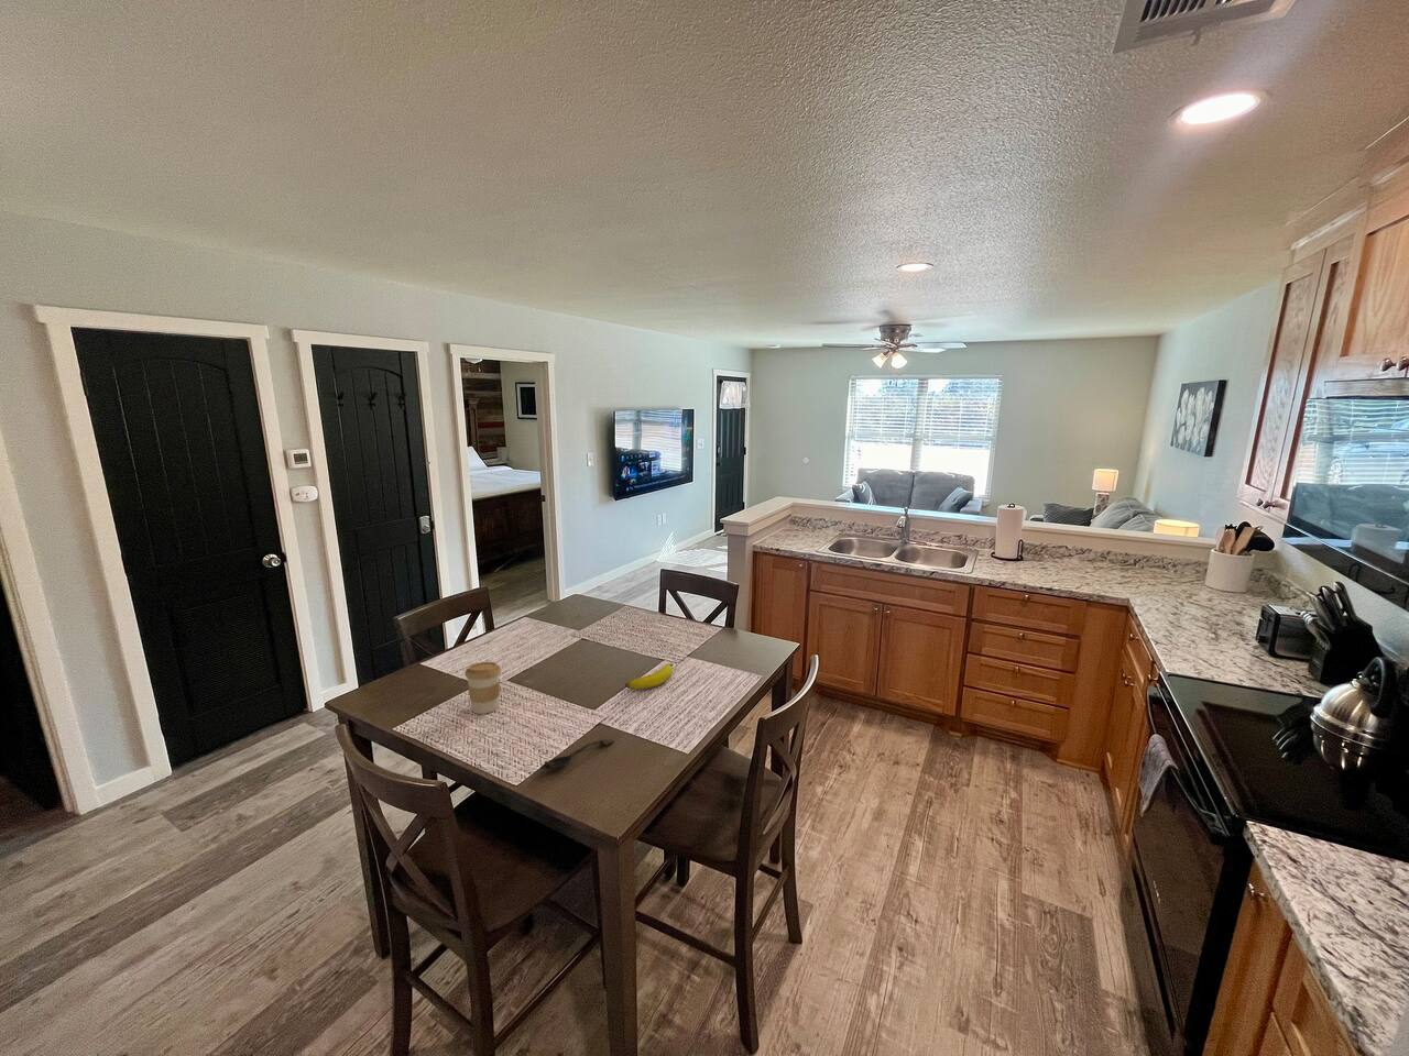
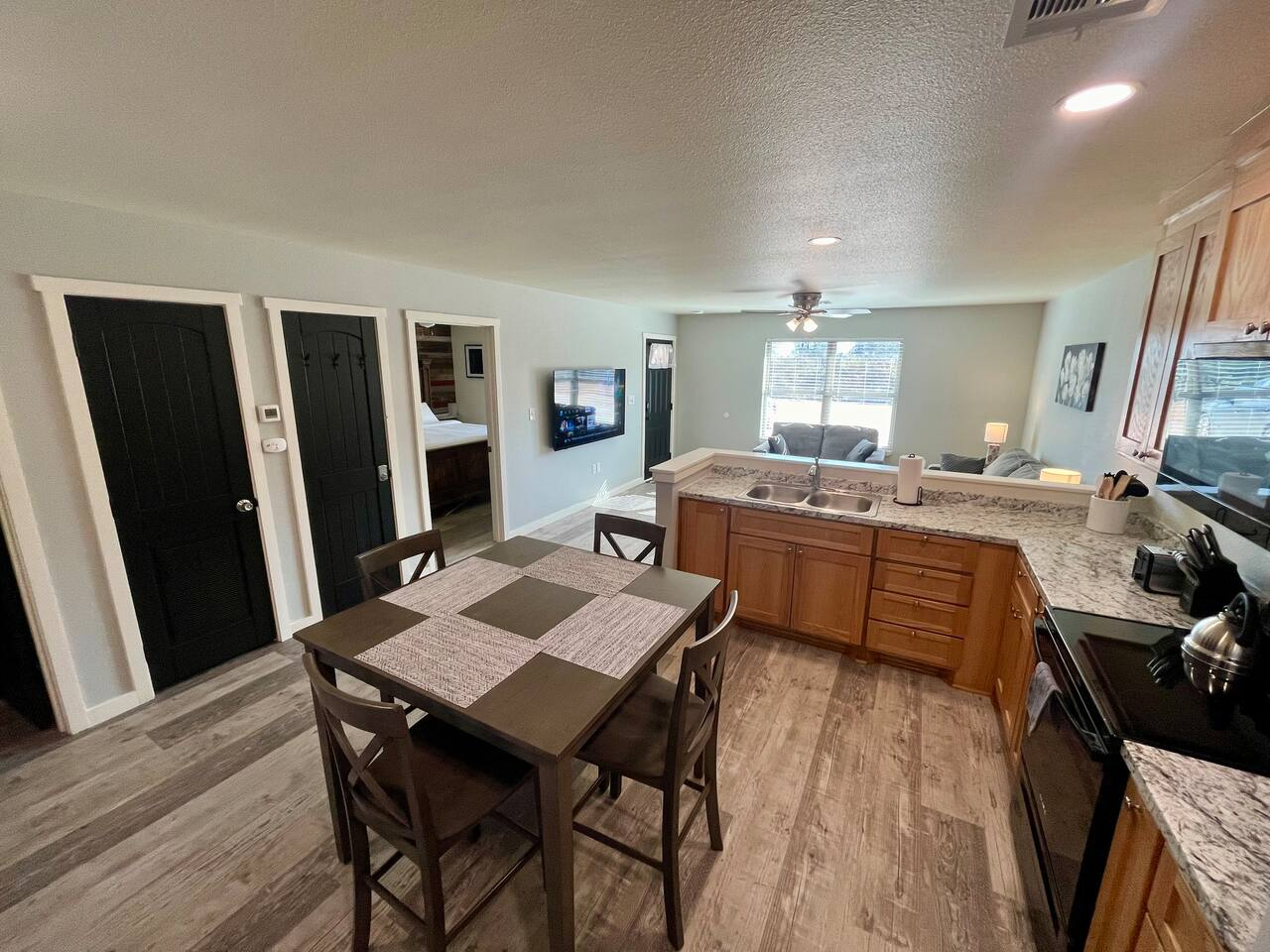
- spoon [538,738,616,772]
- coffee cup [464,661,501,715]
- banana [625,662,673,691]
